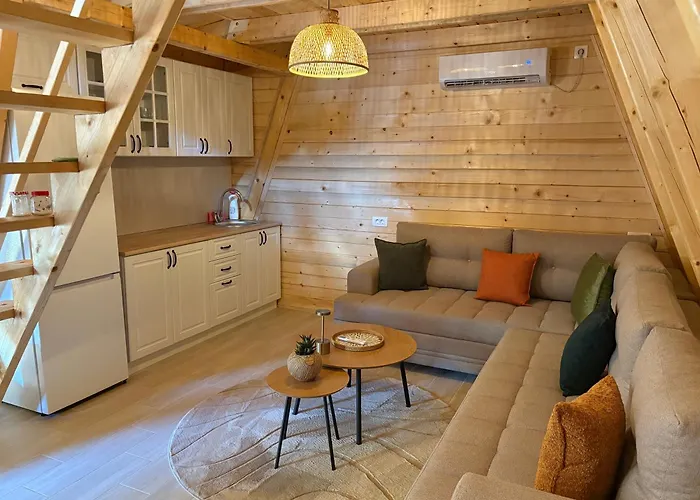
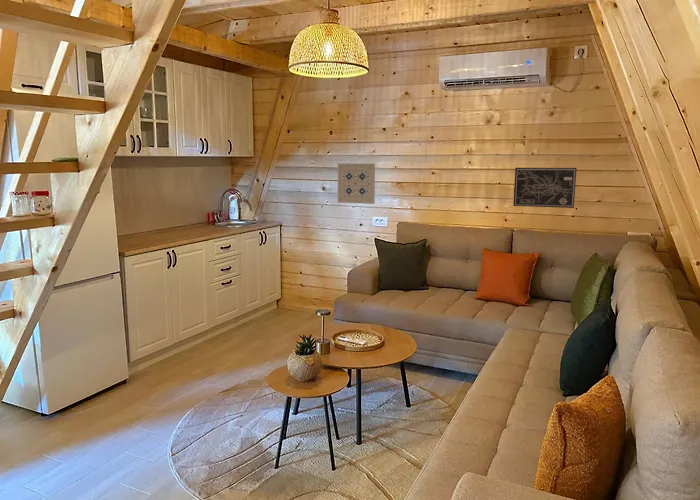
+ wall art [512,167,577,209]
+ wall art [336,162,376,205]
